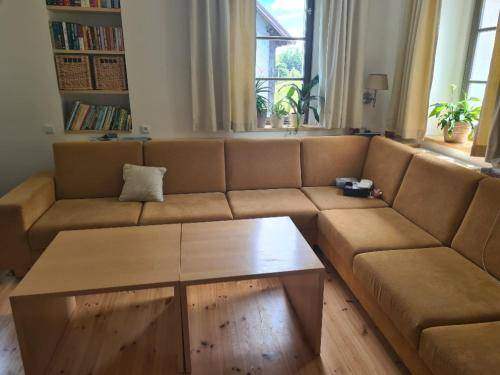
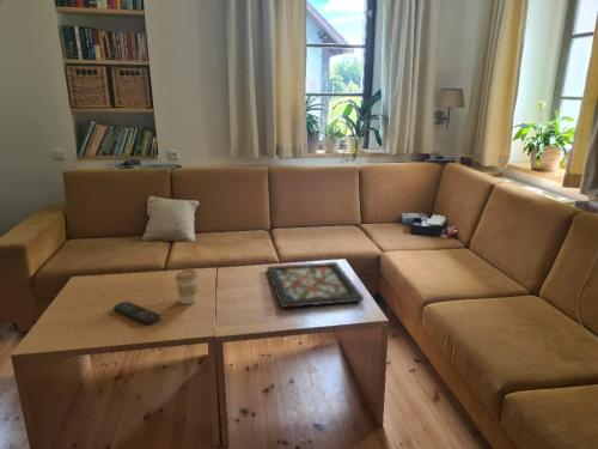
+ remote control [112,301,161,326]
+ decorative tray [266,260,365,309]
+ coffee cup [175,268,200,305]
